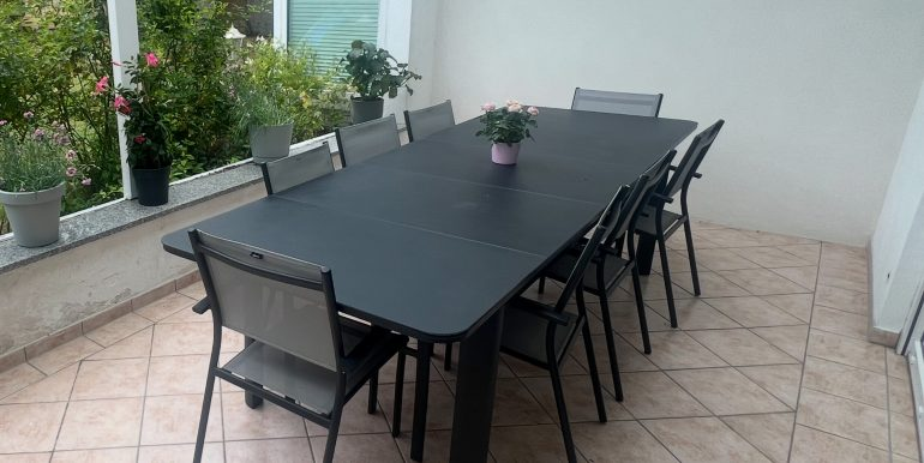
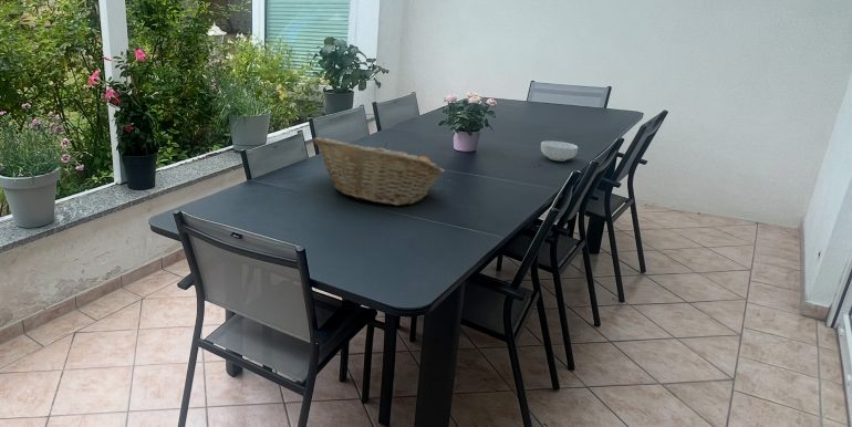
+ cereal bowl [540,140,579,163]
+ fruit basket [312,136,446,207]
